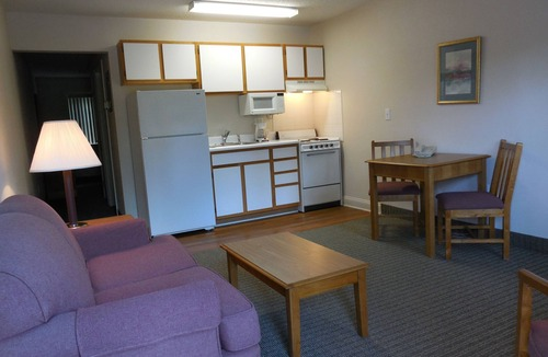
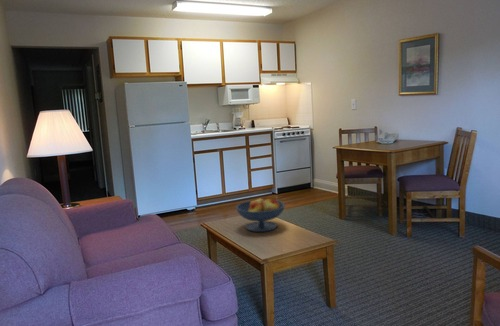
+ fruit bowl [235,197,286,233]
